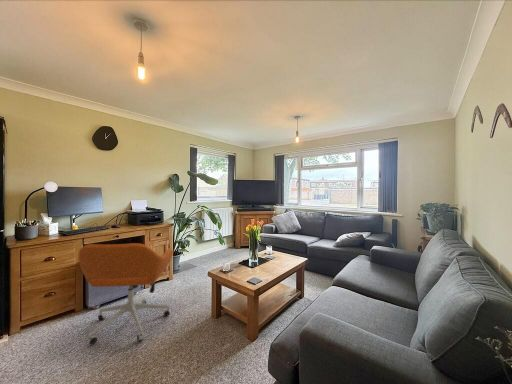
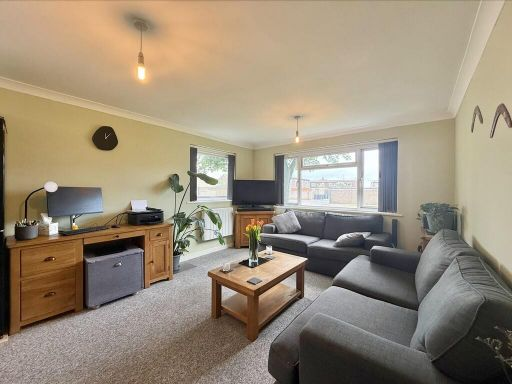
- office chair [77,242,174,346]
